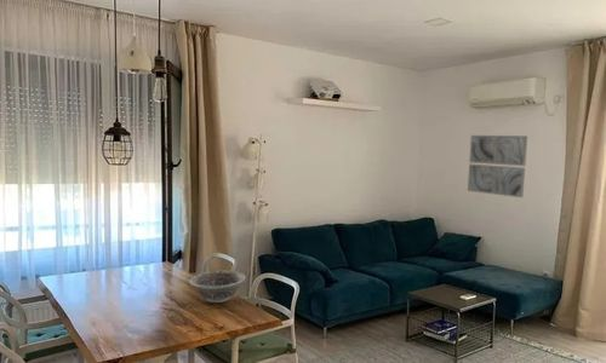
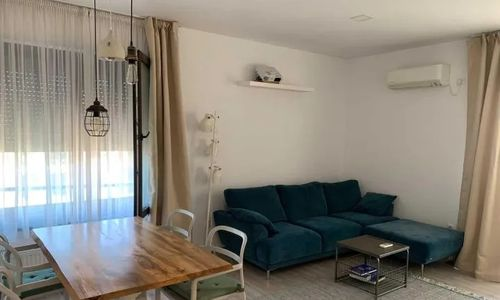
- wall art [467,134,528,198]
- decorative bowl [189,270,246,304]
